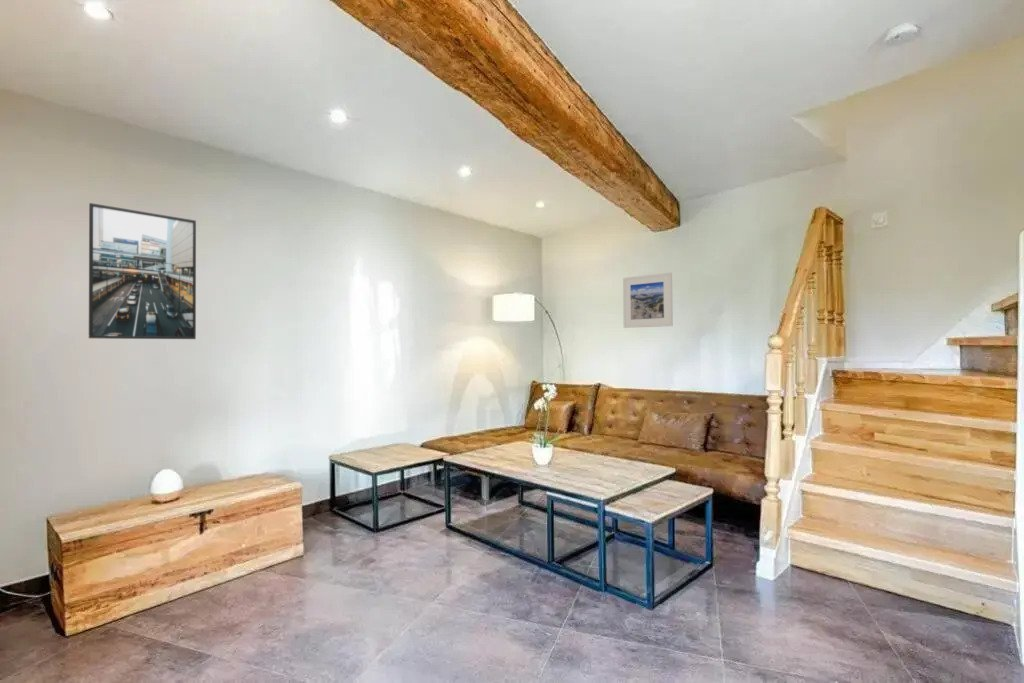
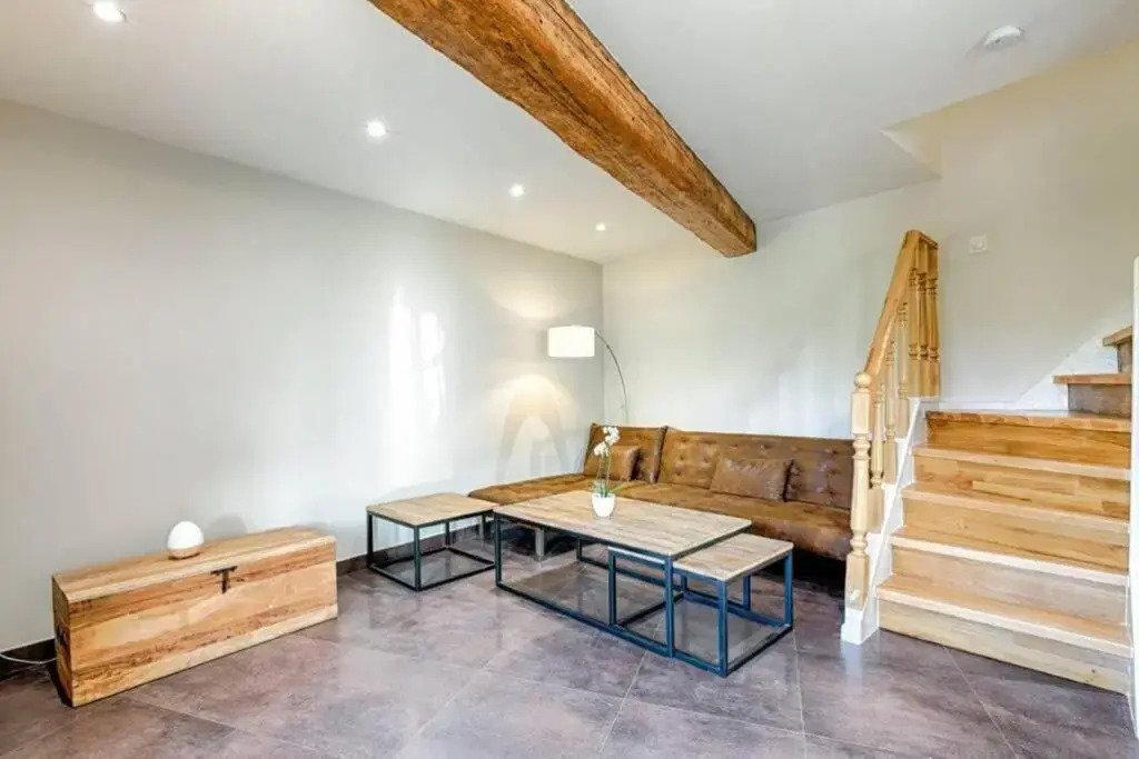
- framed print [622,272,674,329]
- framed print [88,202,197,340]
